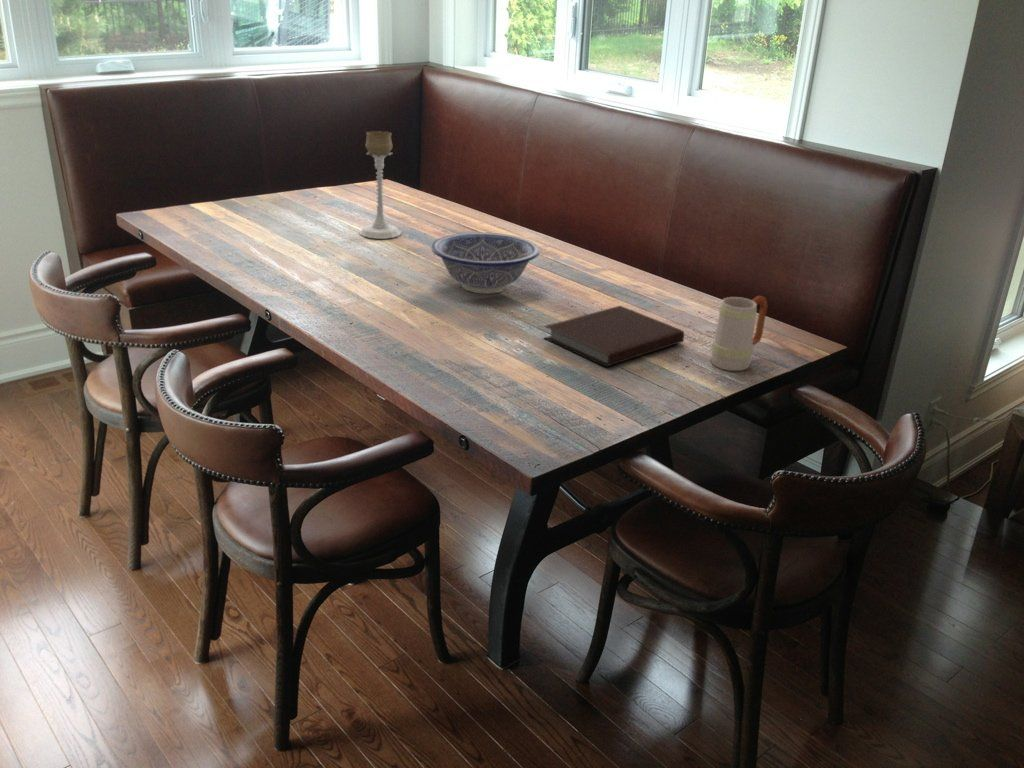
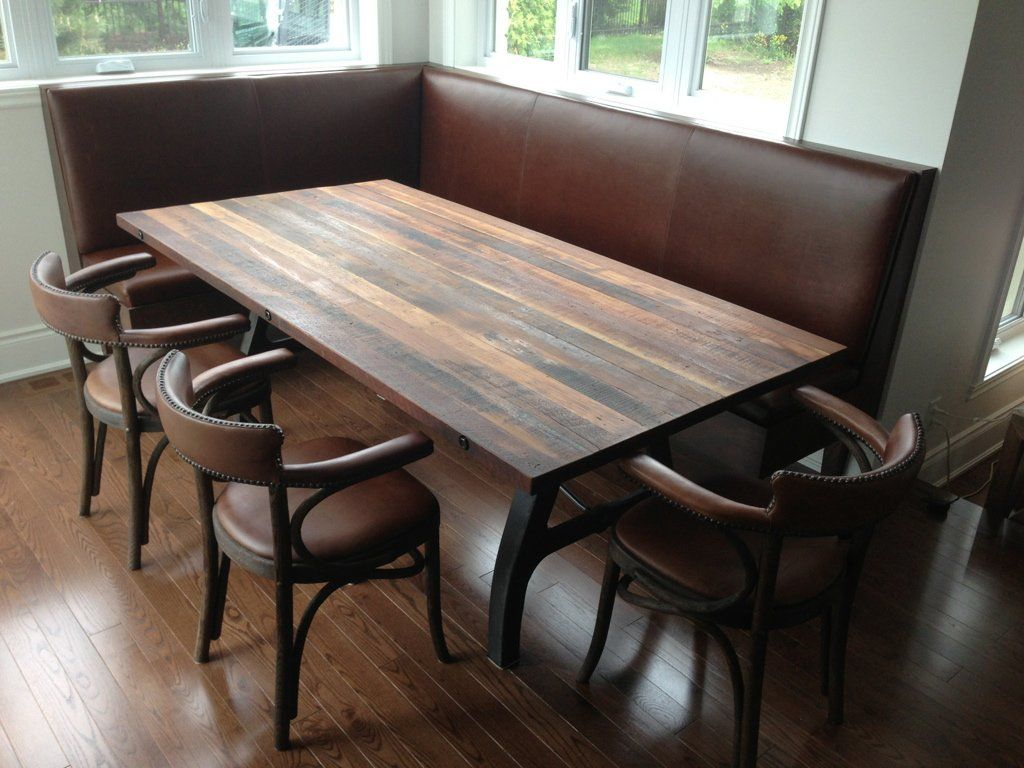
- notebook [543,305,685,368]
- mug [710,295,769,372]
- candle holder [359,130,402,240]
- decorative bowl [430,231,541,295]
